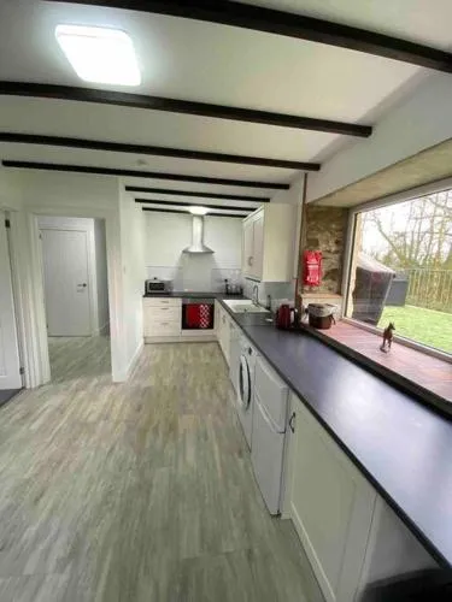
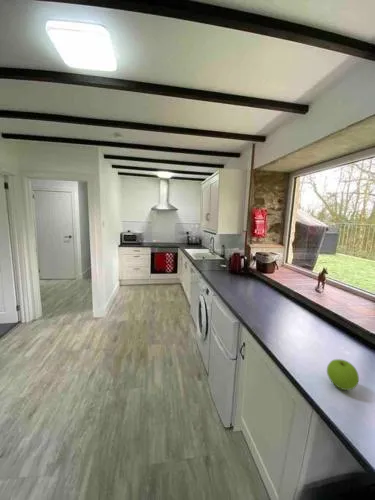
+ apple [326,358,360,391]
